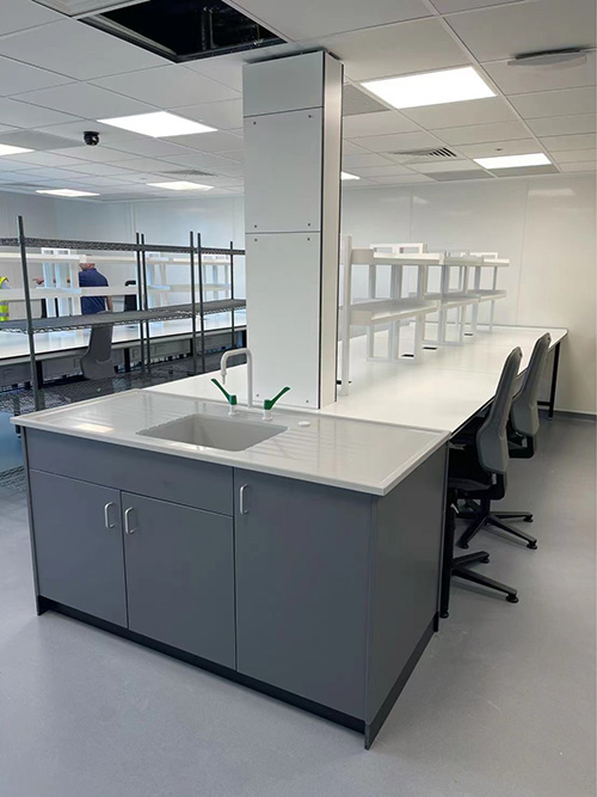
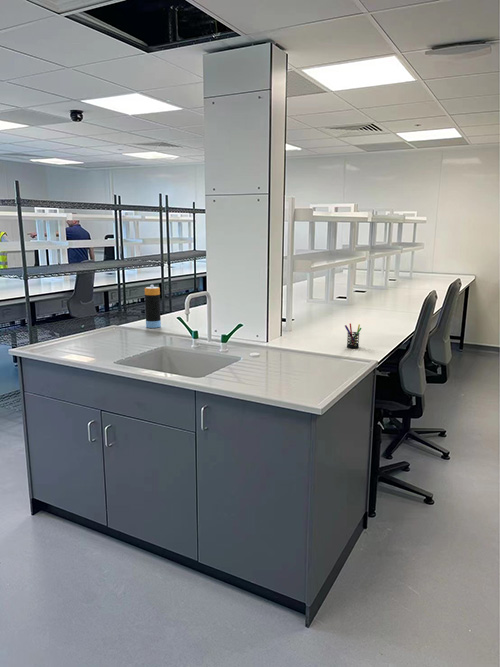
+ pen holder [344,322,363,349]
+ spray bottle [144,284,162,329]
